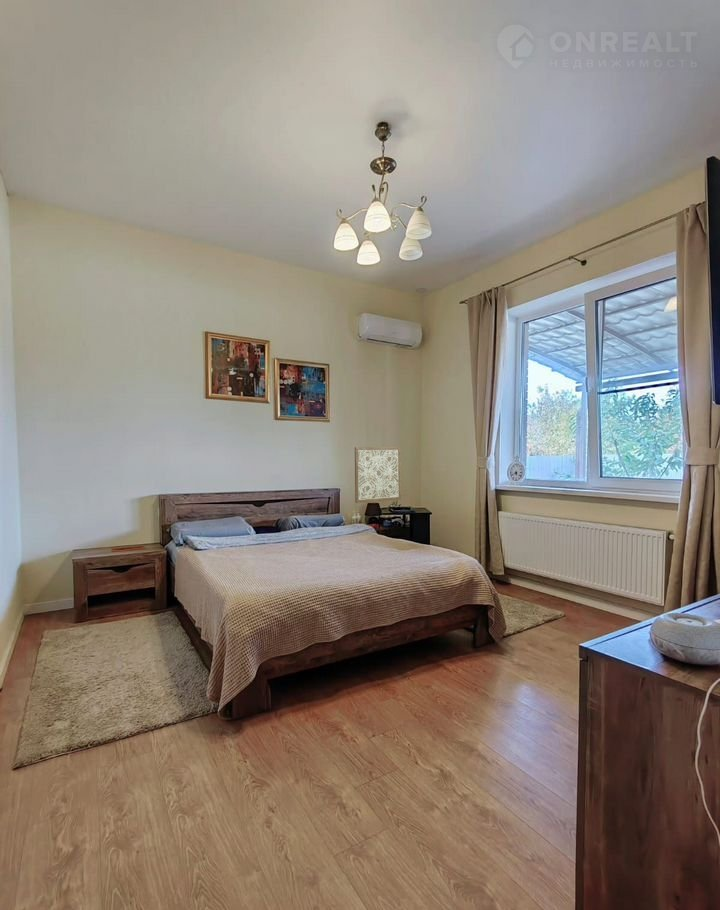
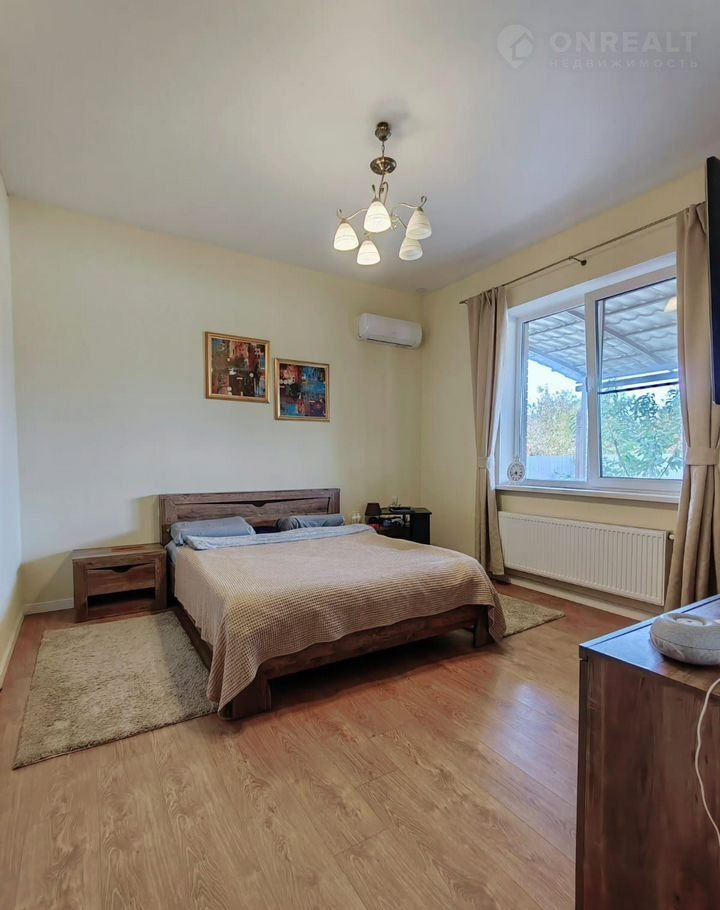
- wall art [354,446,402,504]
